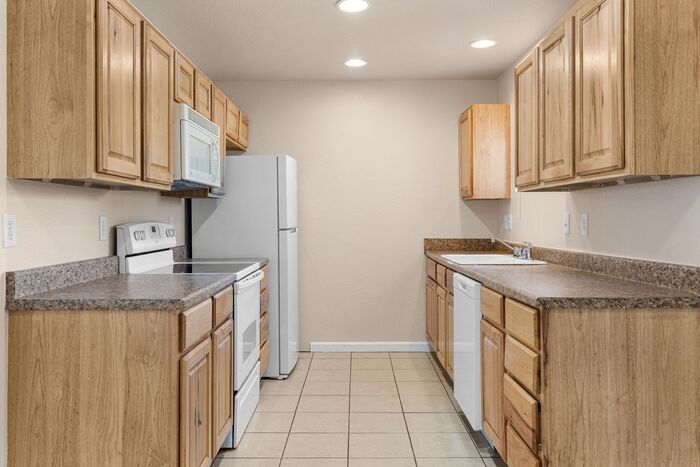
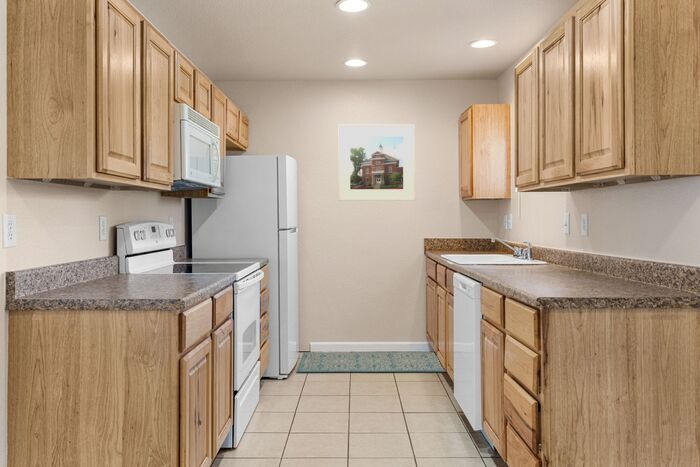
+ rug [295,351,447,373]
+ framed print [338,124,416,202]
